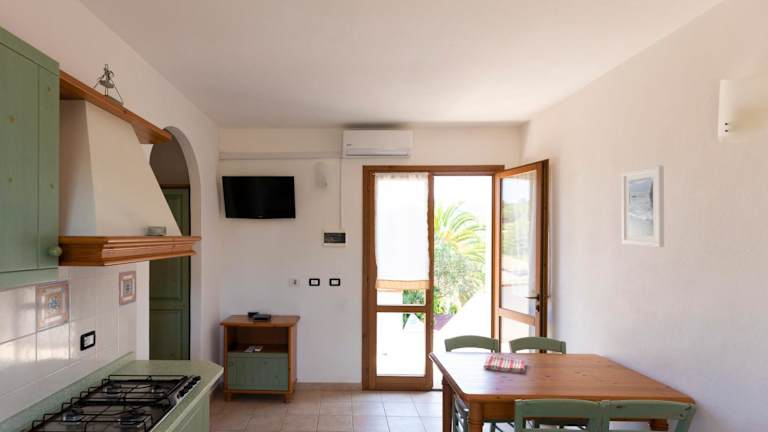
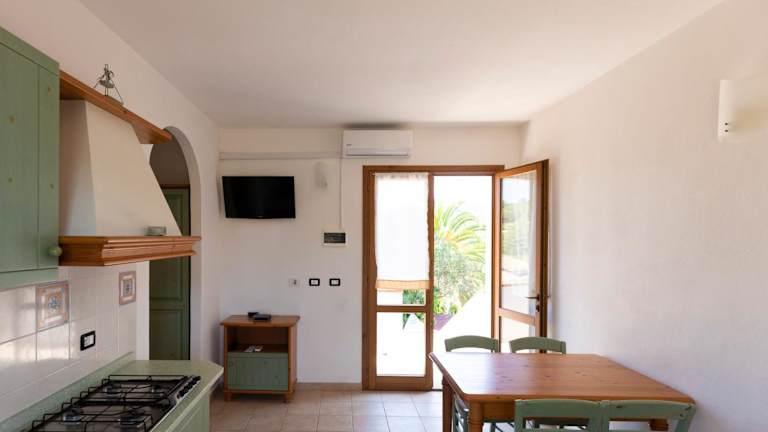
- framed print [621,164,665,248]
- dish towel [483,355,526,374]
